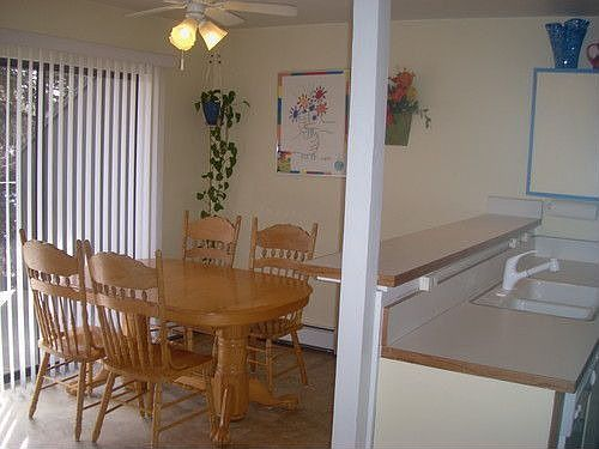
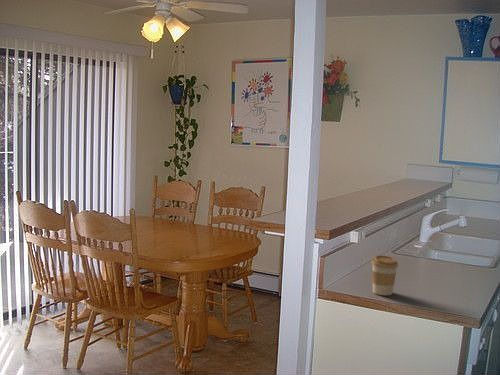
+ coffee cup [370,254,399,296]
